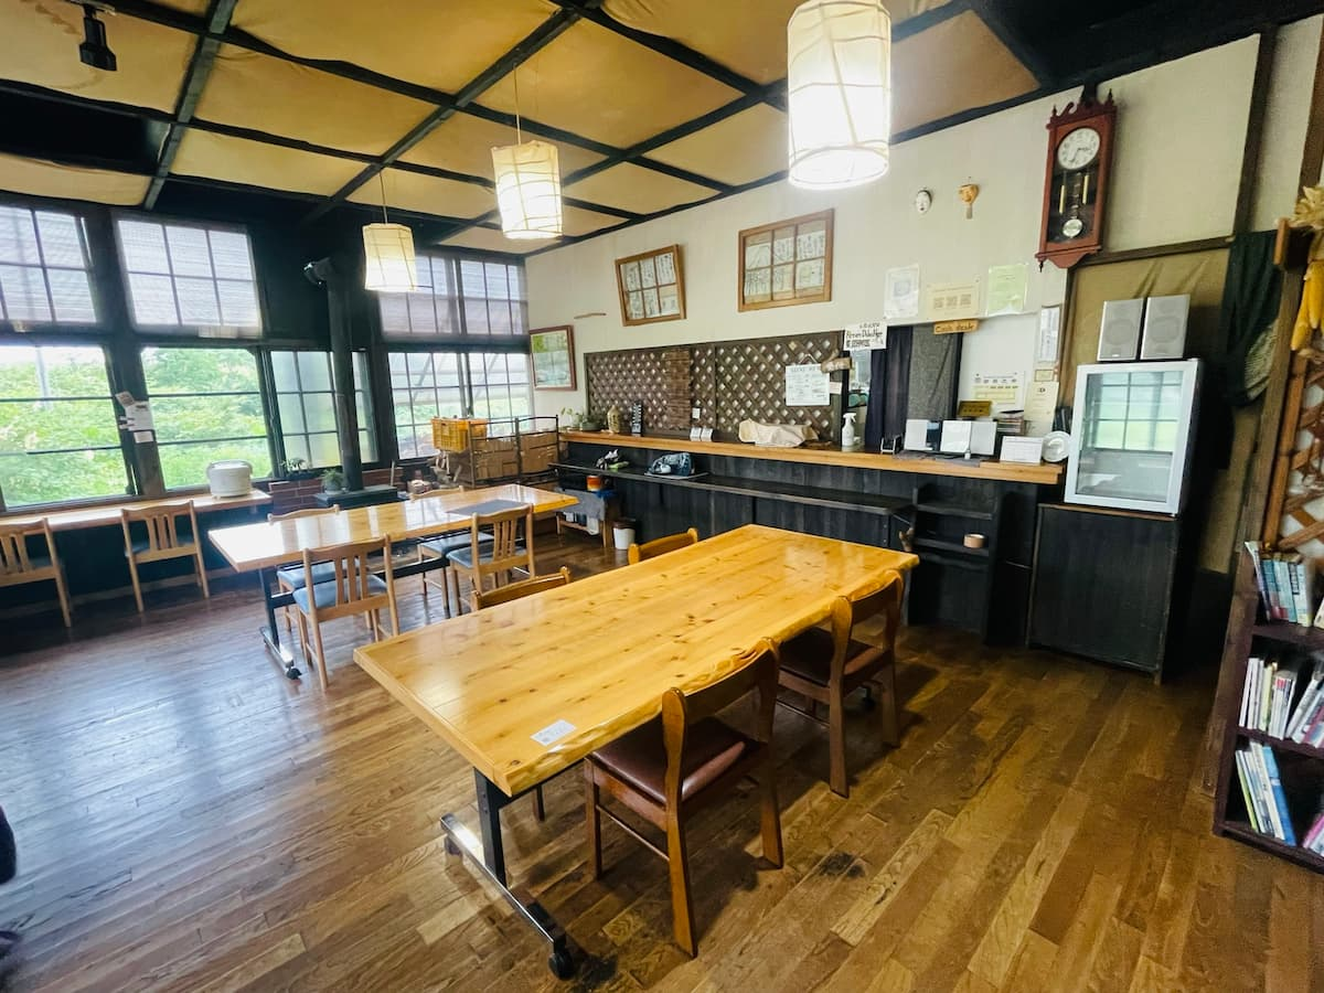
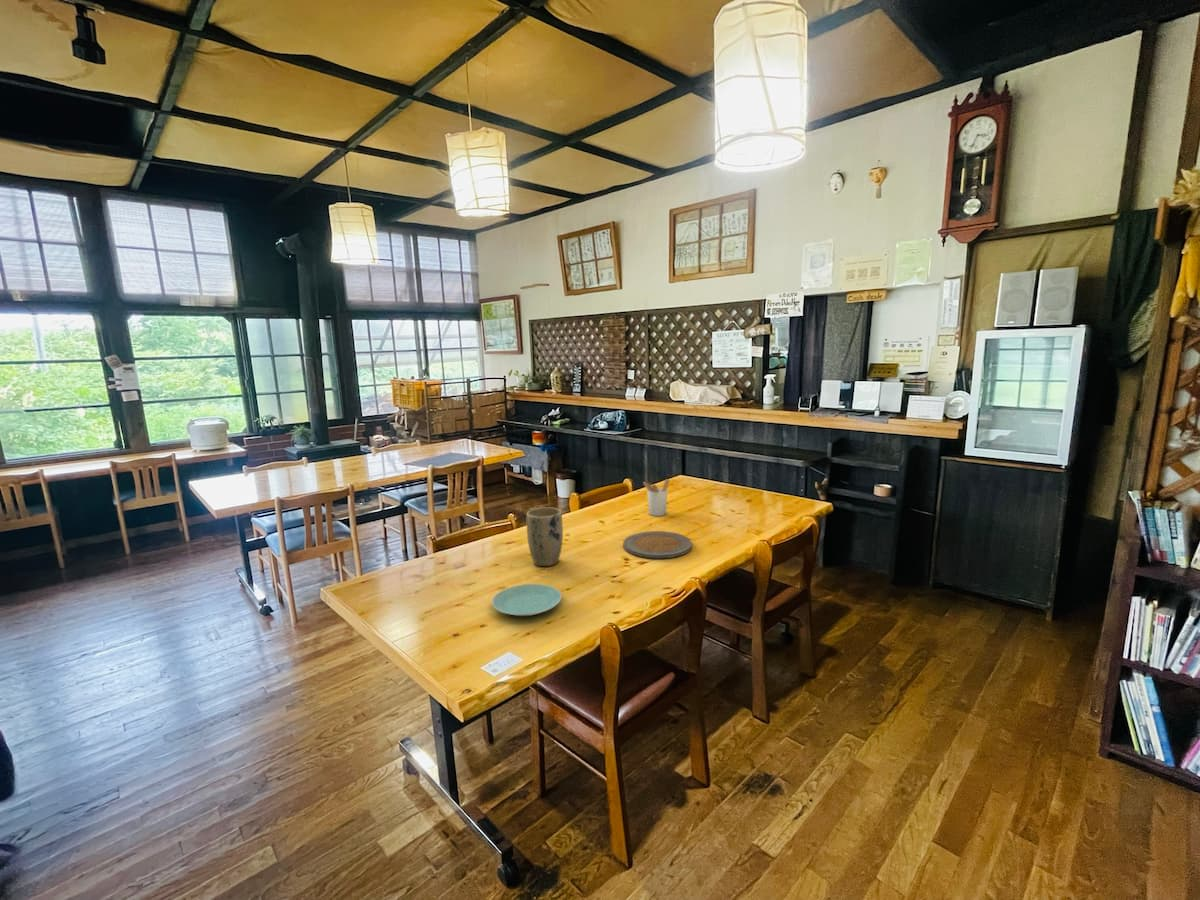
+ utensil holder [642,478,671,517]
+ plant pot [526,507,564,567]
+ plate [491,583,563,617]
+ plate [622,530,693,559]
